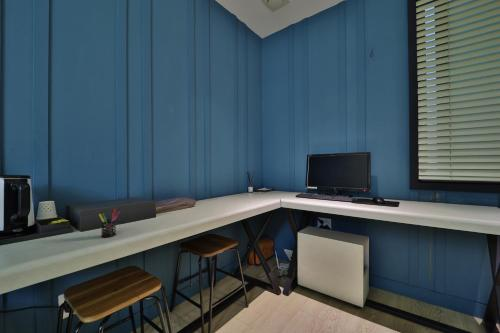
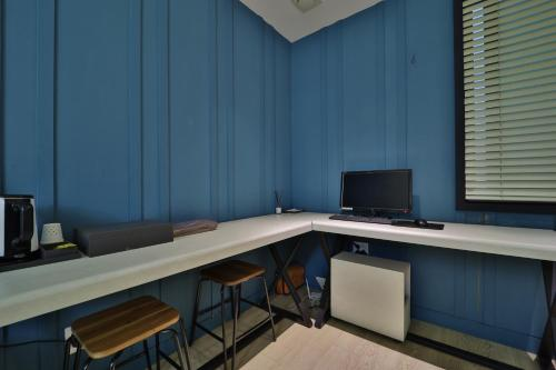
- pen holder [98,208,121,238]
